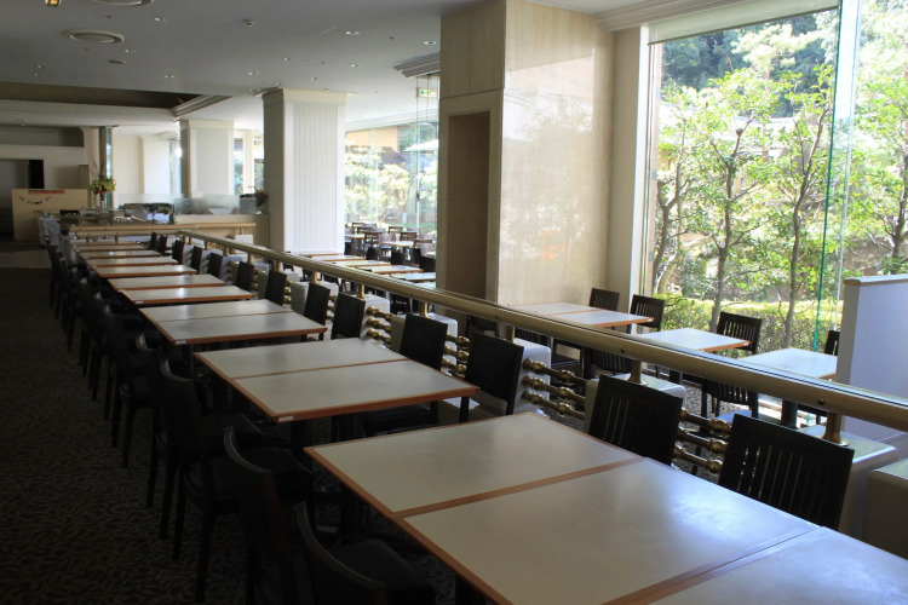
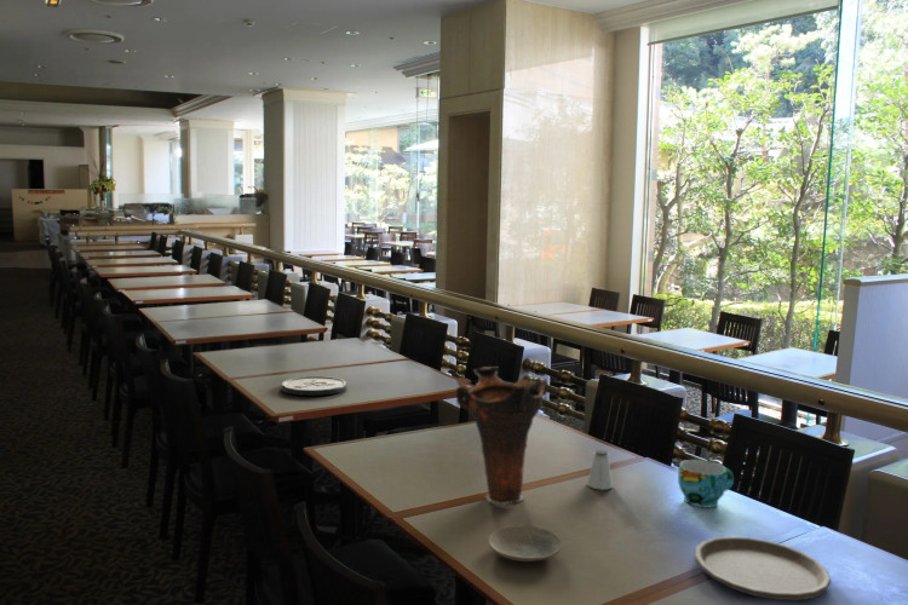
+ cup [677,459,735,508]
+ vase [455,365,548,506]
+ saltshaker [586,449,614,491]
+ plate [487,525,563,563]
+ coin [280,375,347,397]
+ plate [694,535,833,601]
